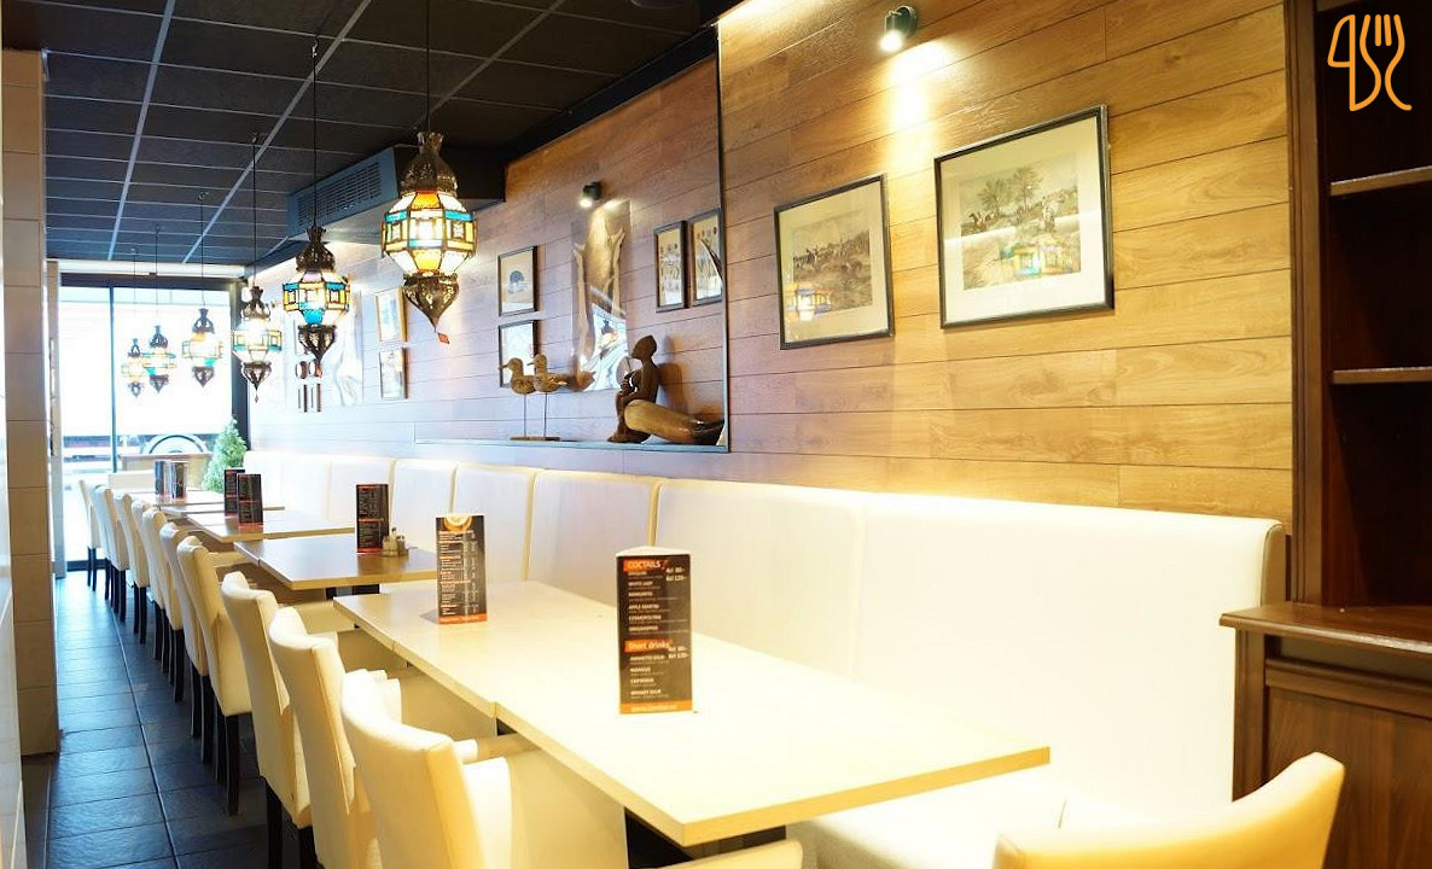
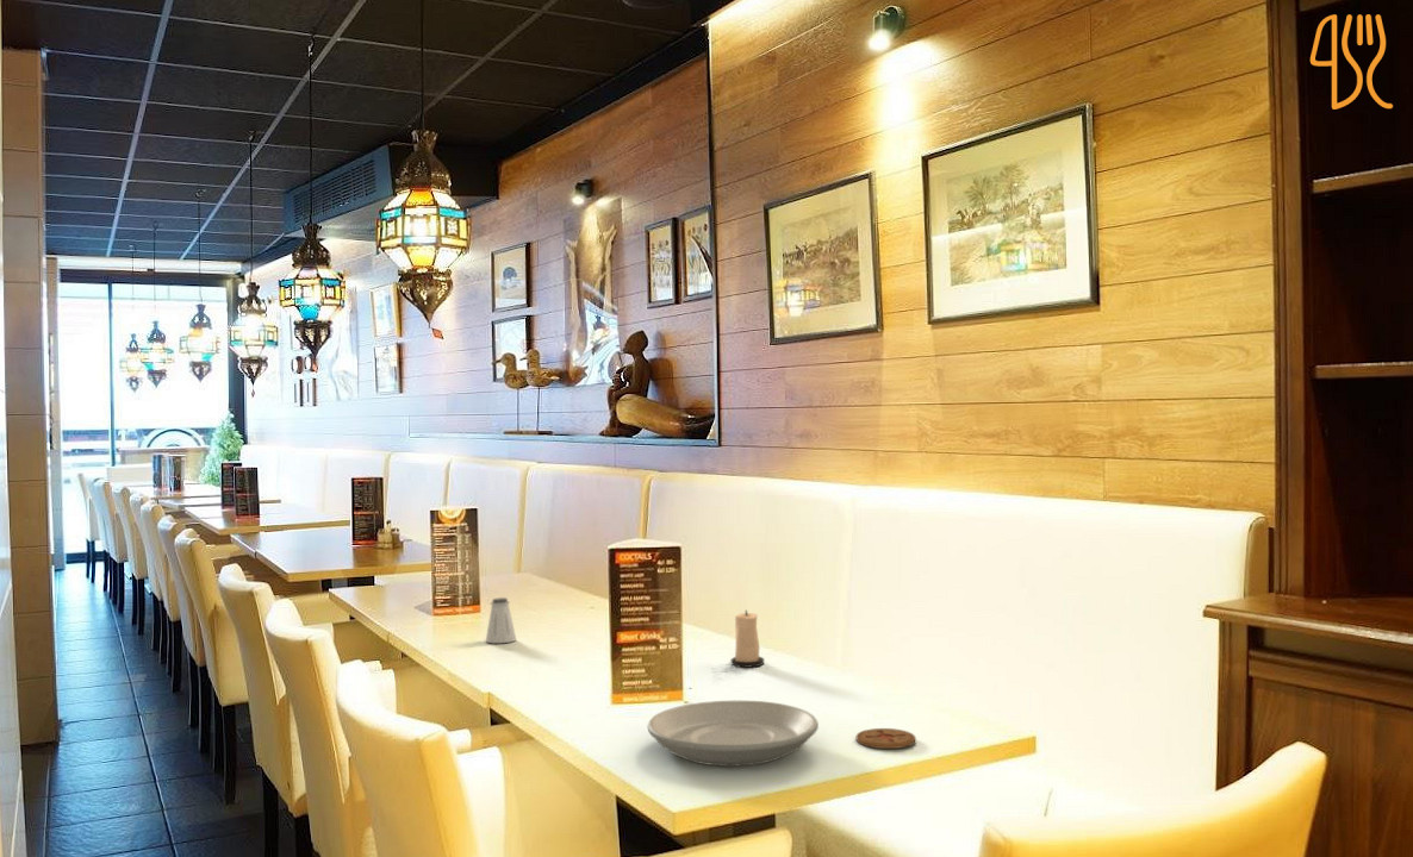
+ saltshaker [485,596,517,644]
+ plate [647,700,820,768]
+ candle [730,608,765,669]
+ coaster [855,727,917,750]
